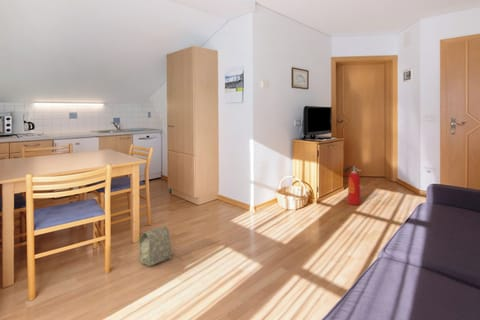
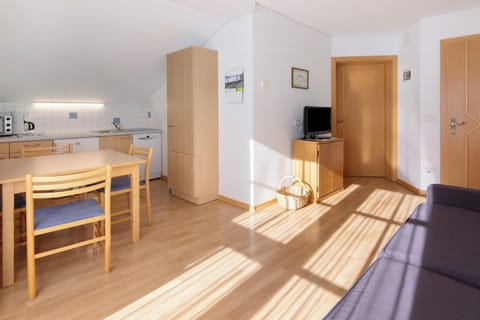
- bag [138,225,172,267]
- fire extinguisher [344,165,362,206]
